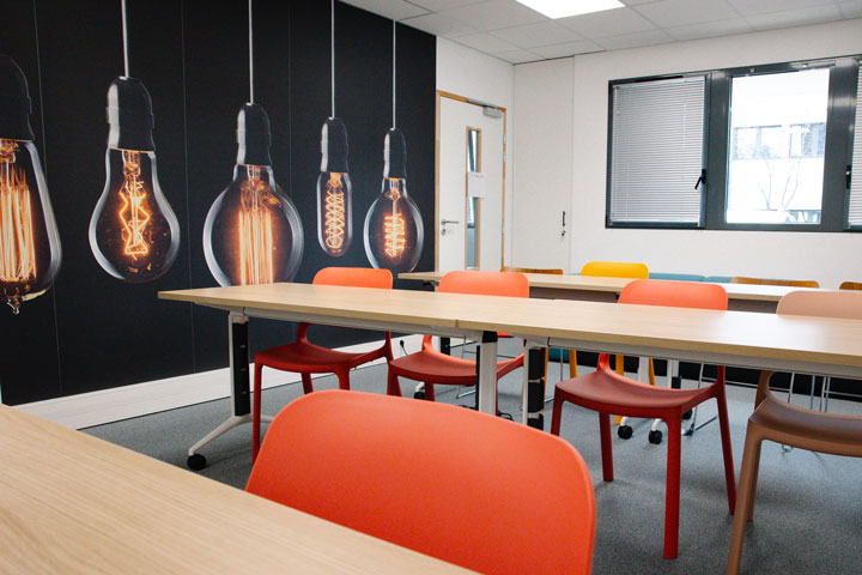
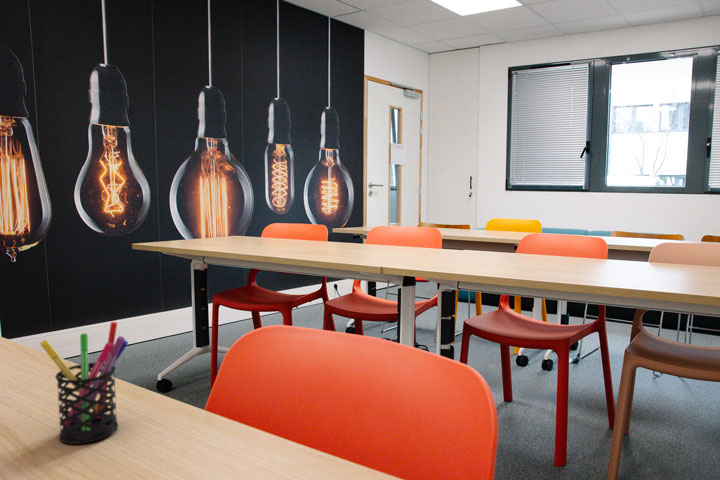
+ pen holder [39,321,129,445]
